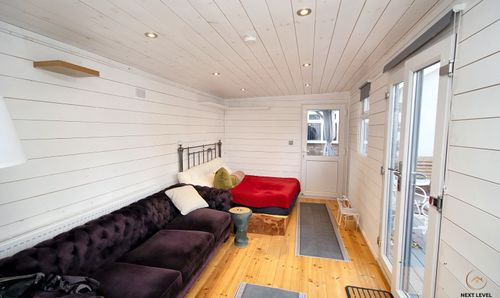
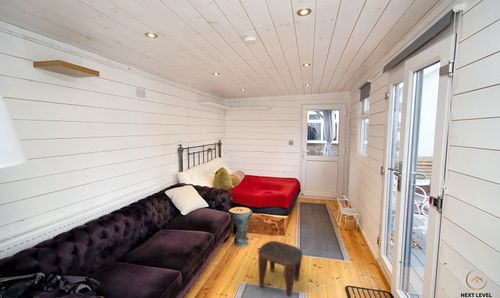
+ stool [257,240,304,298]
